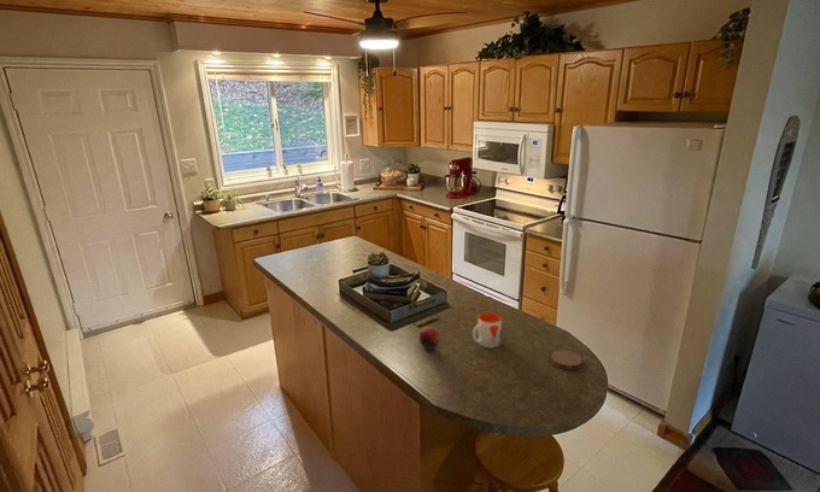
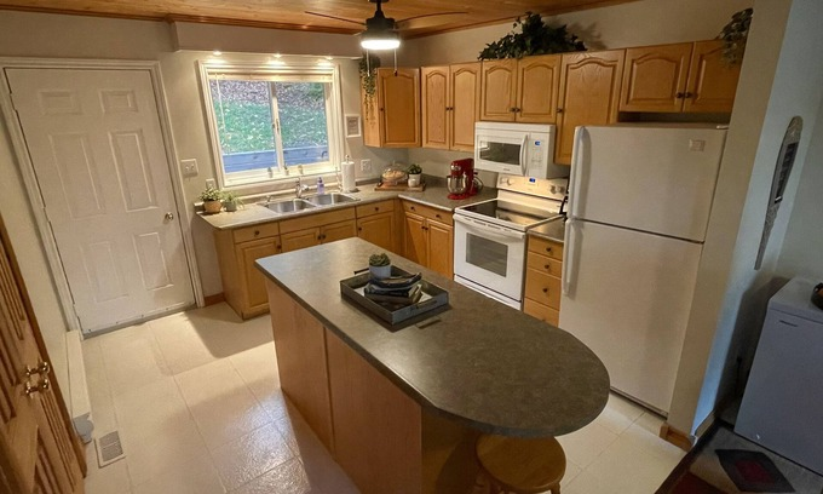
- mug [472,311,503,350]
- fruit [418,326,443,351]
- coaster [550,348,584,370]
